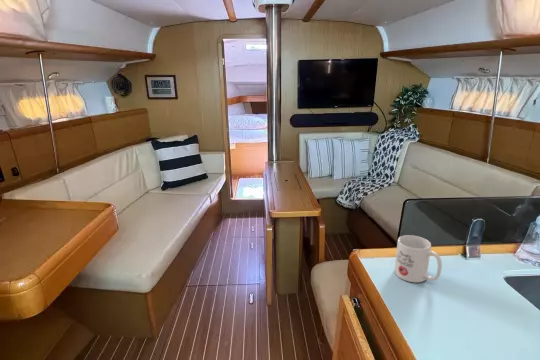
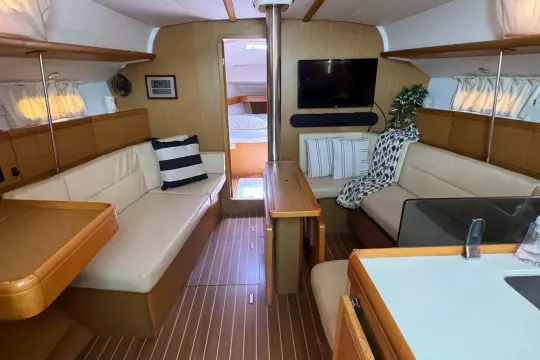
- mug [394,234,443,284]
